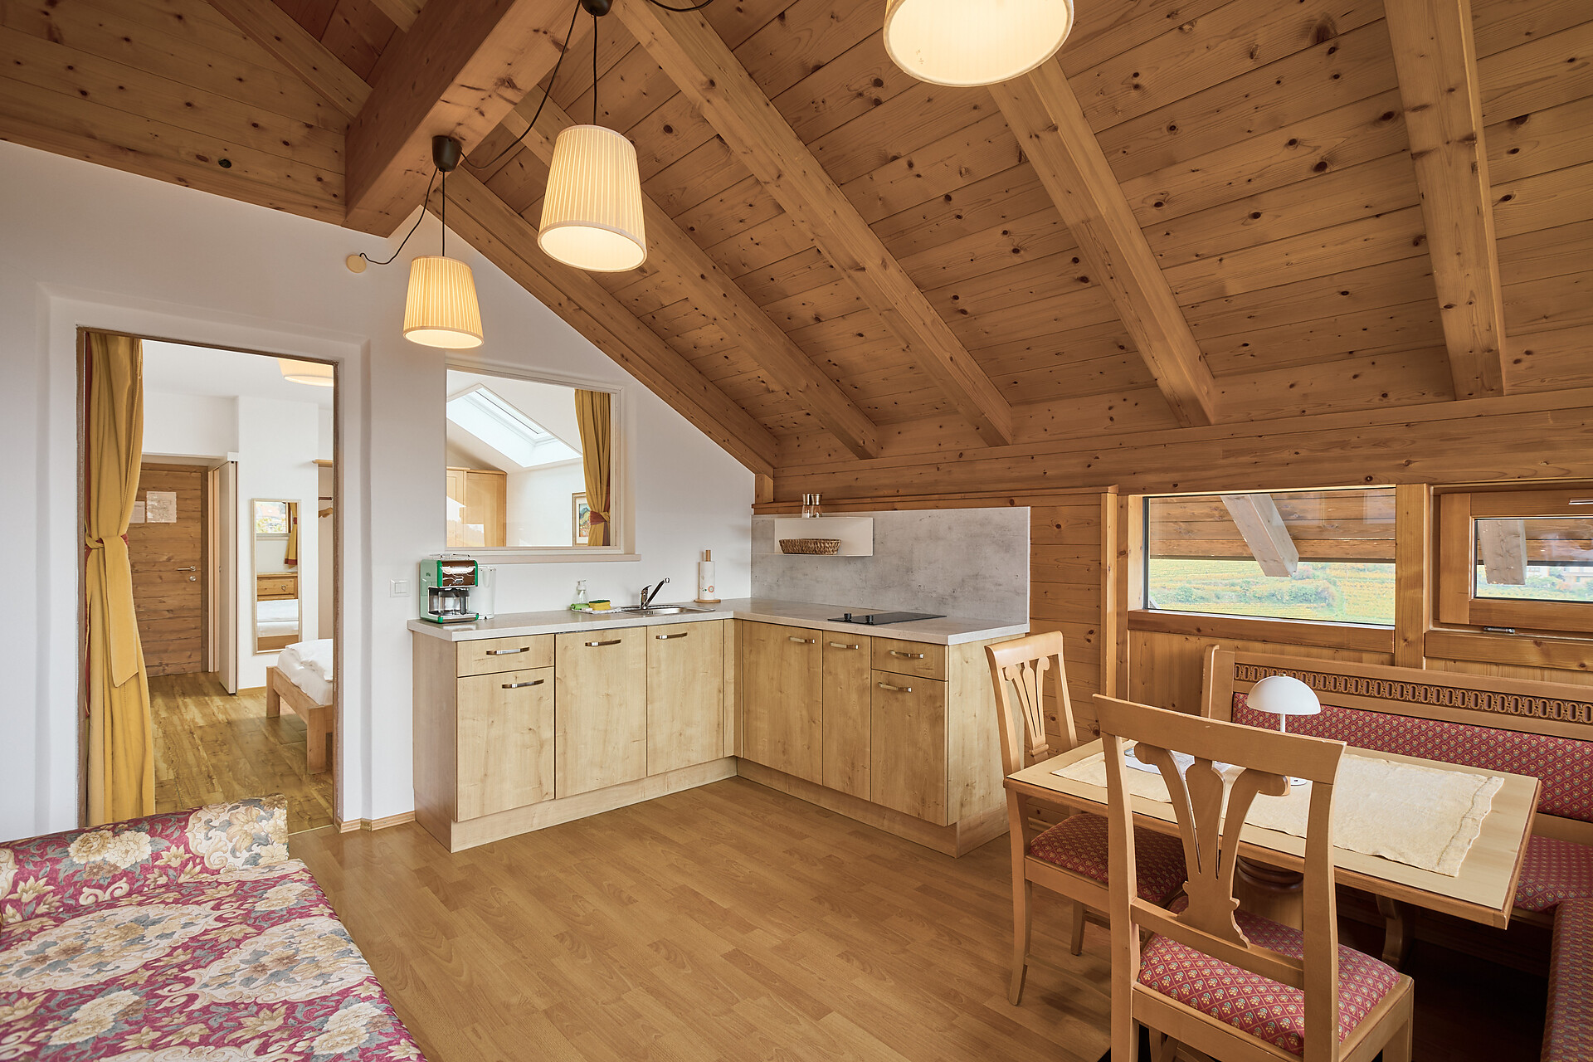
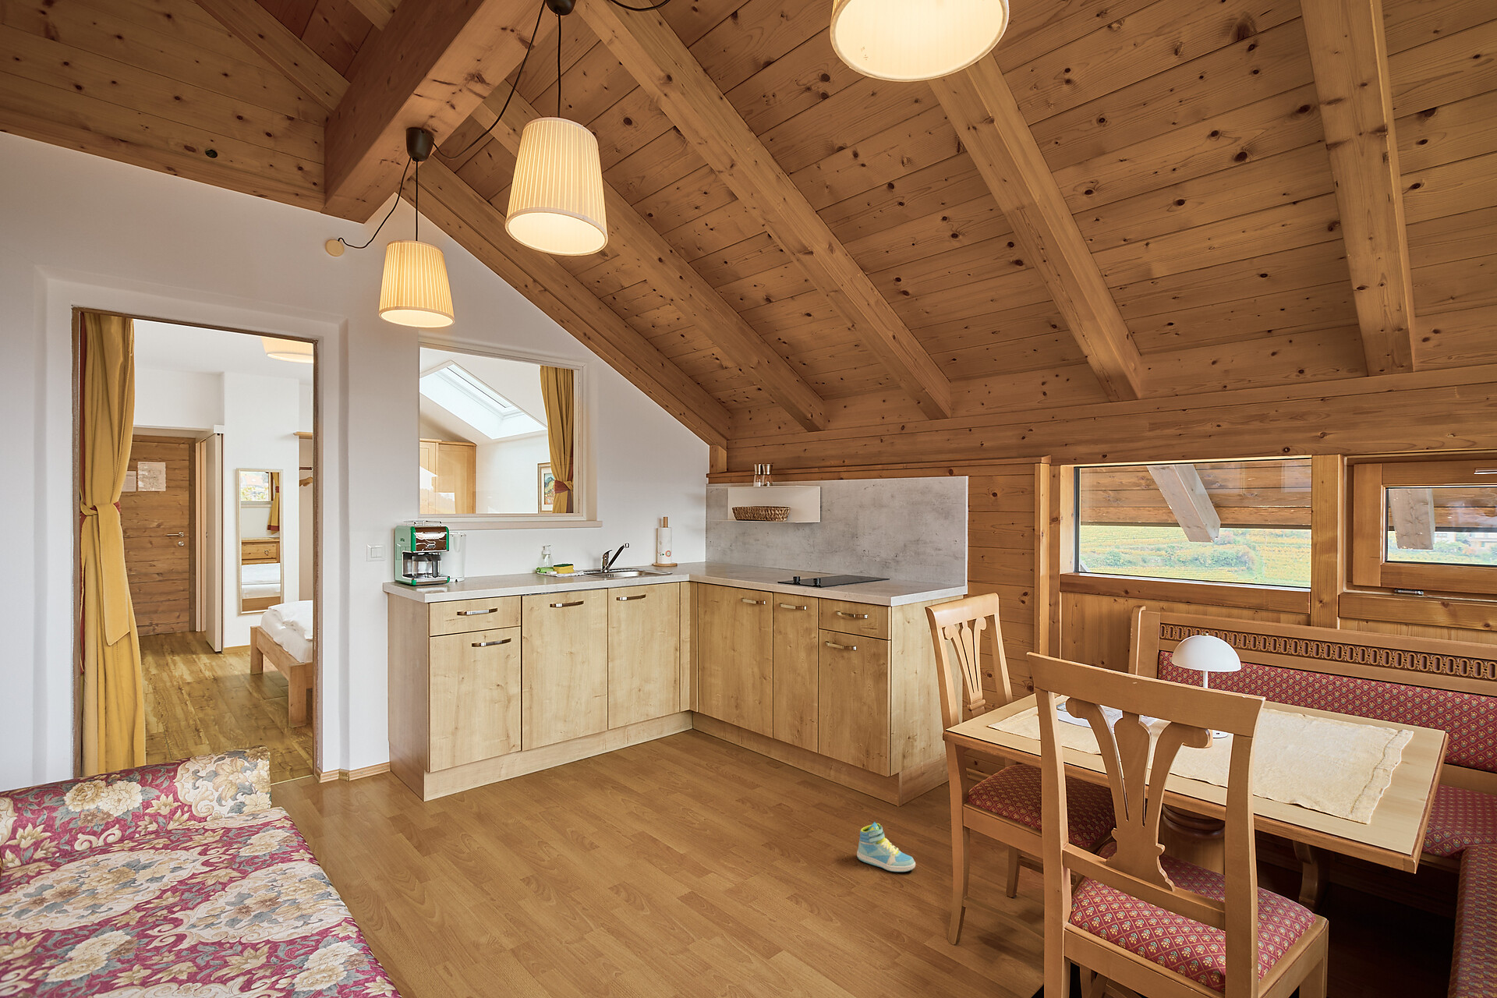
+ sneaker [857,821,917,872]
